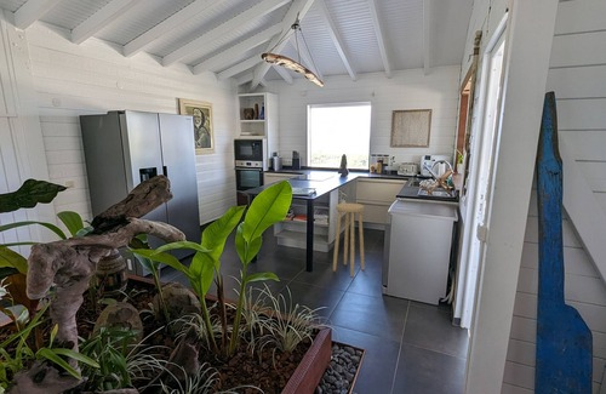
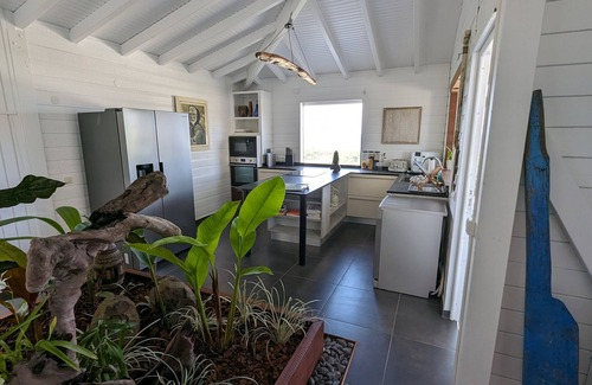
- stool [332,202,366,278]
